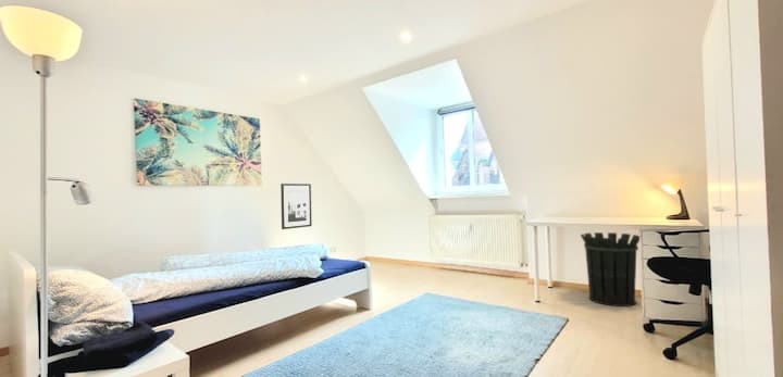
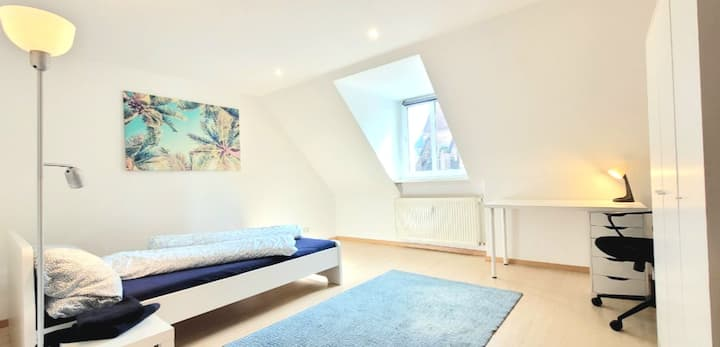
- waste bin [580,231,641,307]
- wall art [279,183,313,230]
